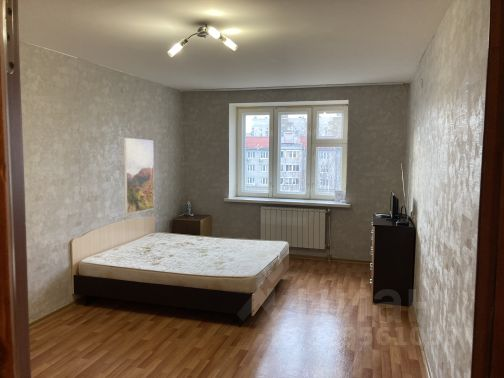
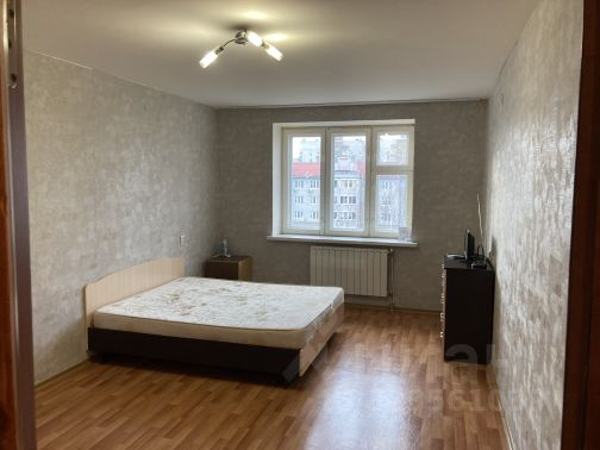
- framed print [123,137,155,215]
